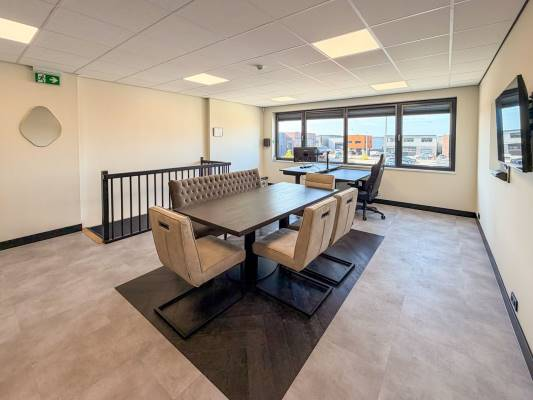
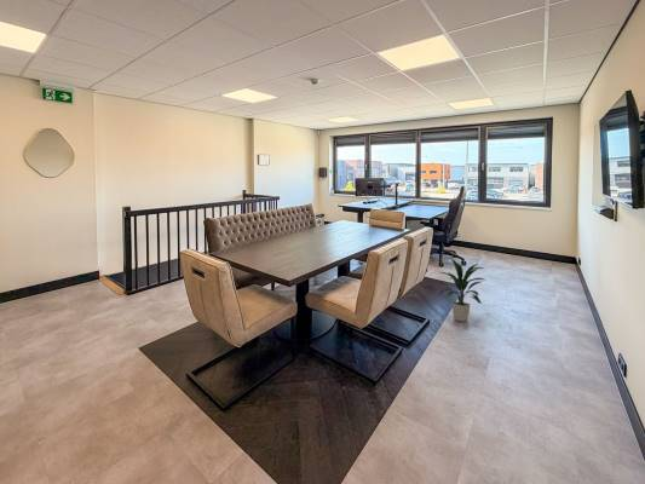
+ indoor plant [438,258,485,323]
